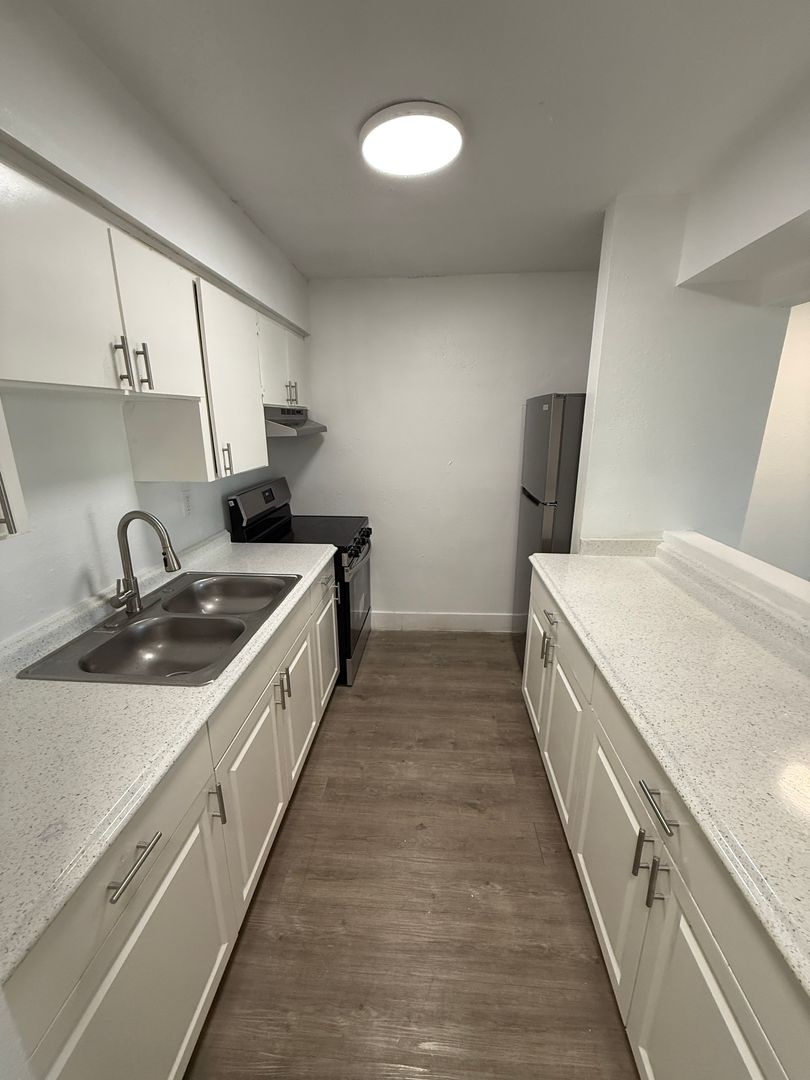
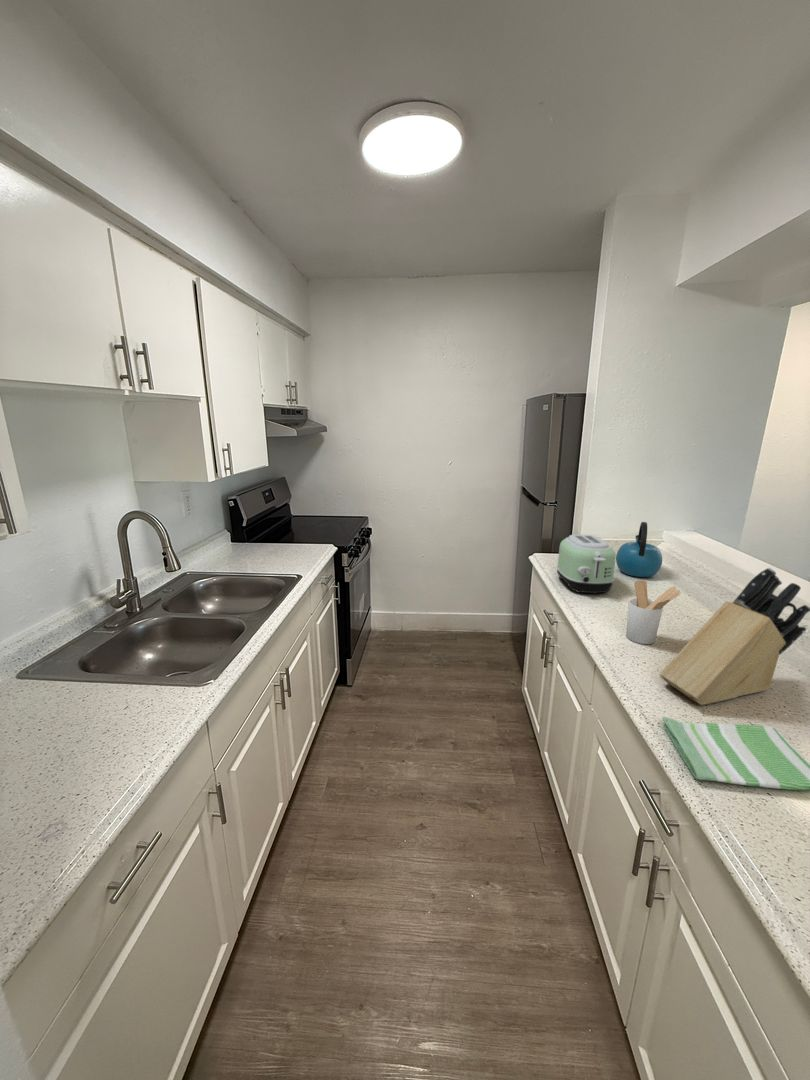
+ dish towel [661,716,810,791]
+ toaster [555,533,617,594]
+ knife block [658,567,810,706]
+ utensil holder [625,579,682,645]
+ kettle [615,521,663,578]
